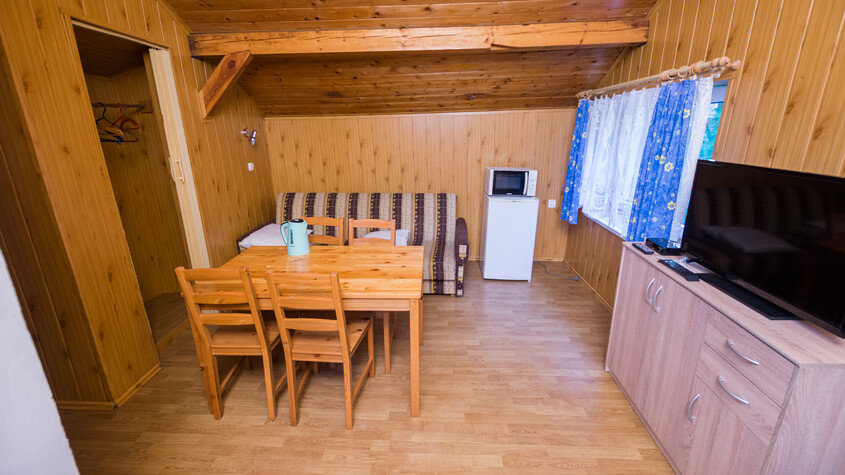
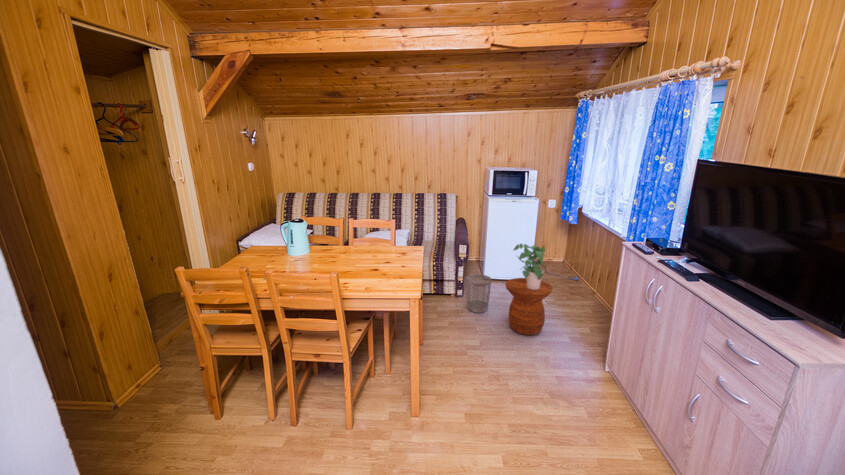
+ potted plant [512,243,553,290]
+ side table [504,277,553,336]
+ wastebasket [464,273,493,314]
